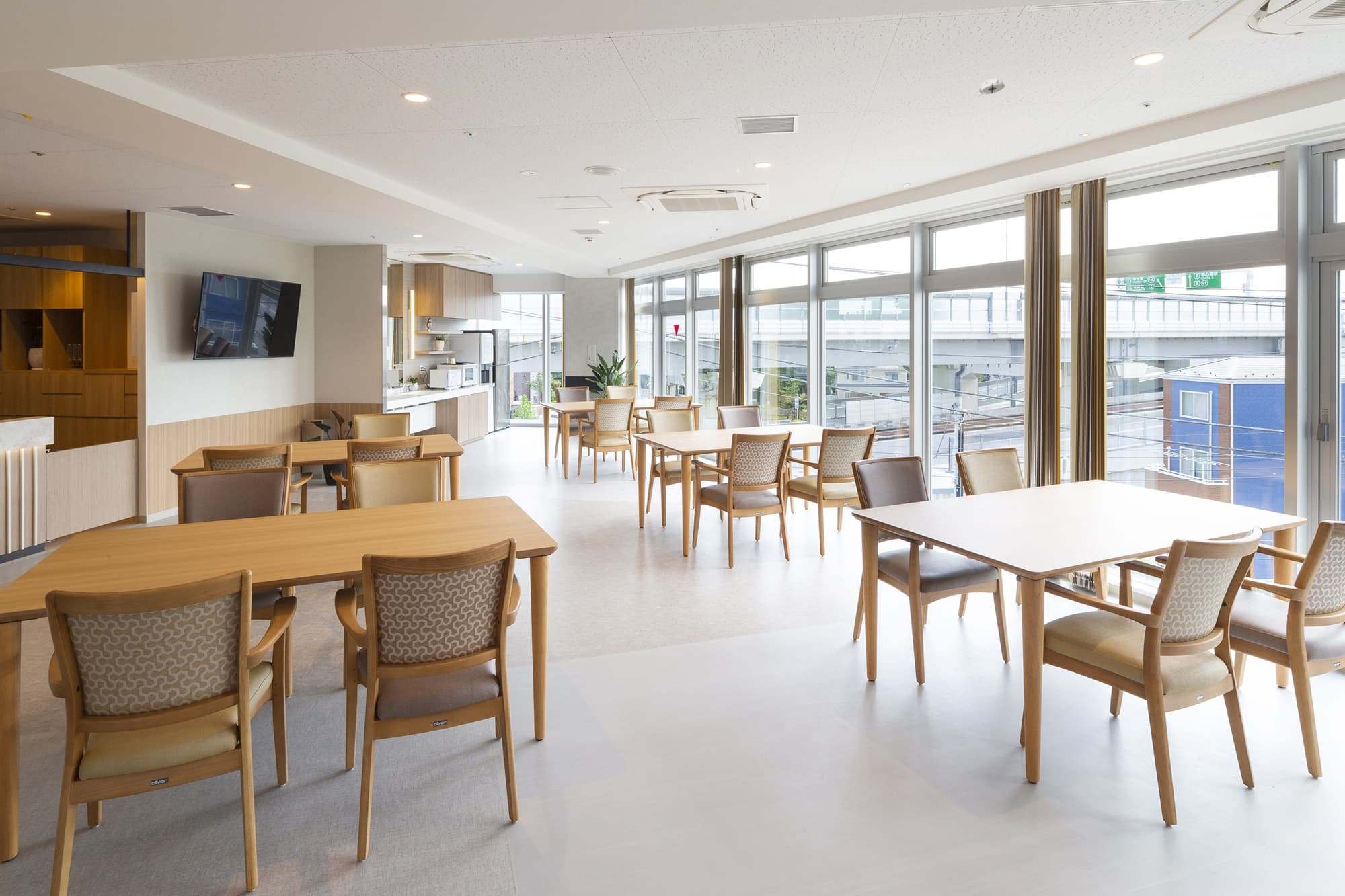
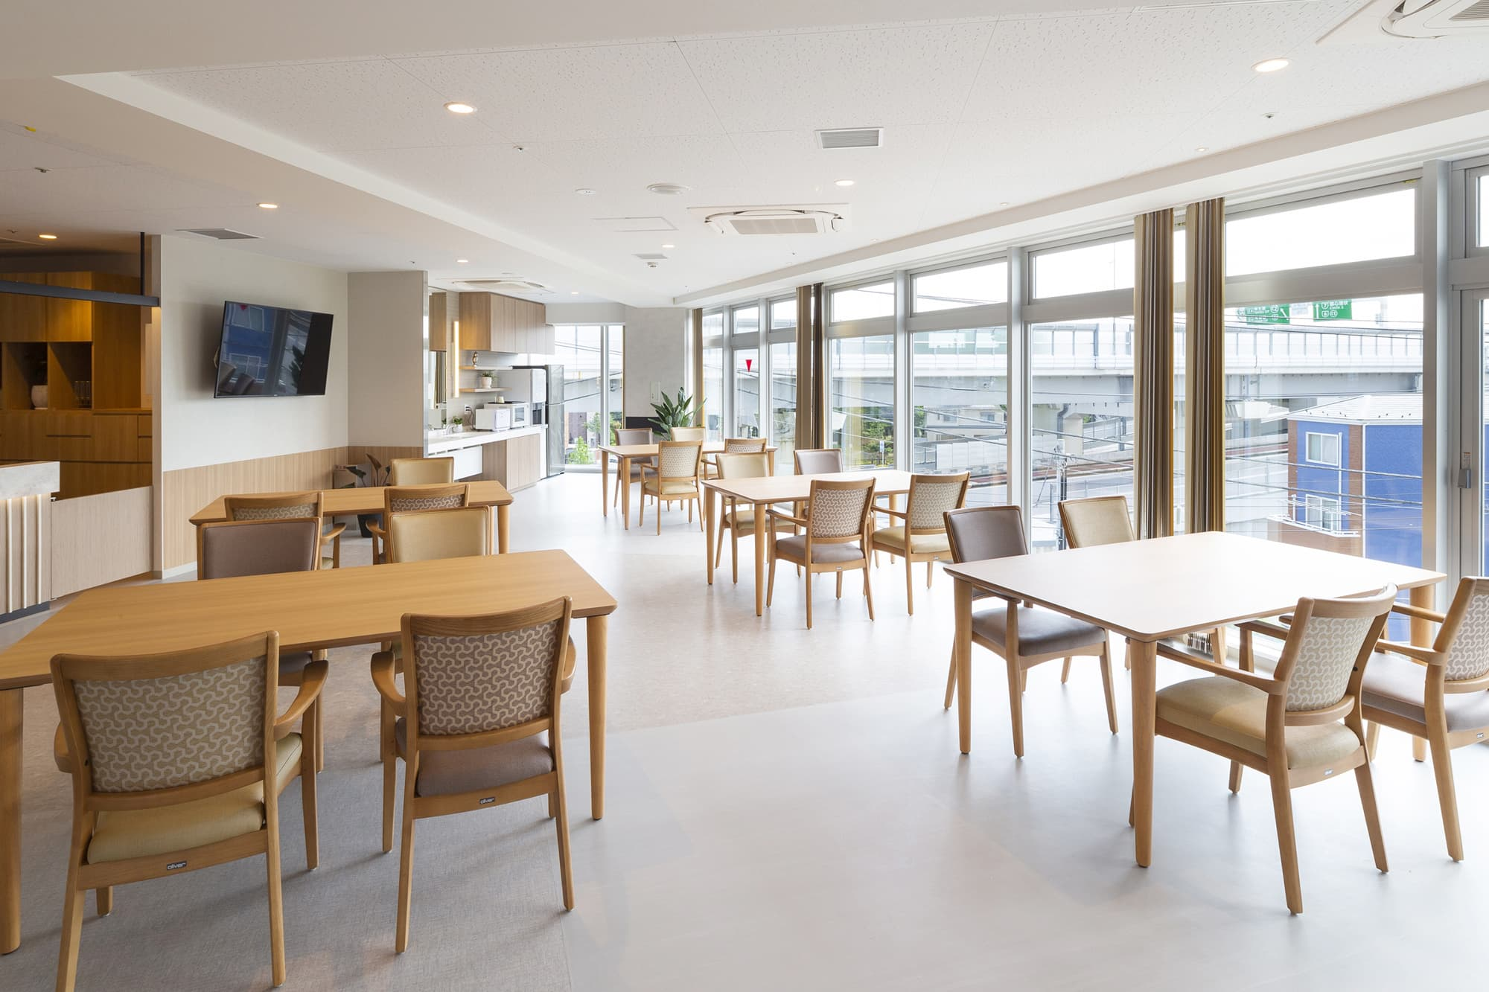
- smoke detector [978,78,1006,97]
